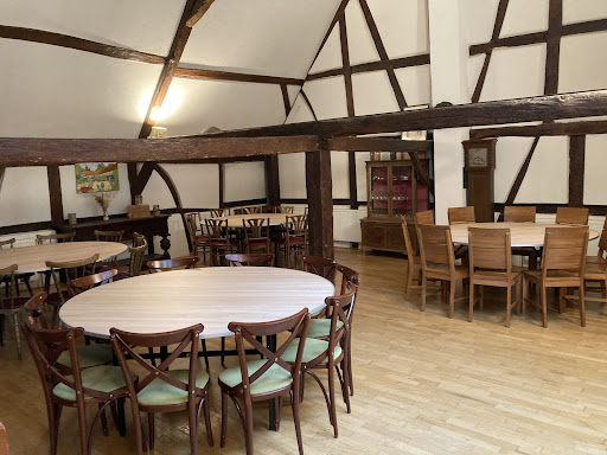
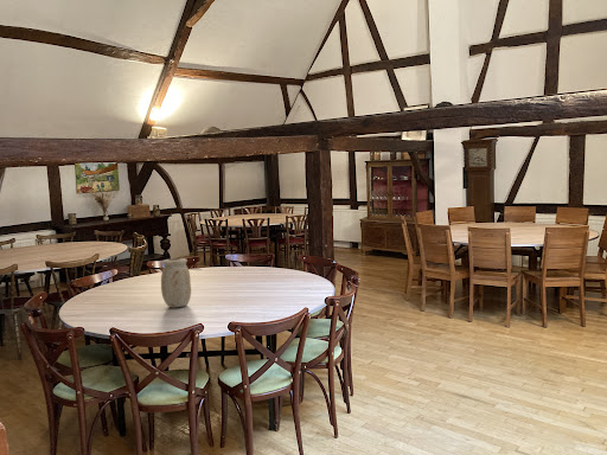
+ vase [160,257,192,308]
